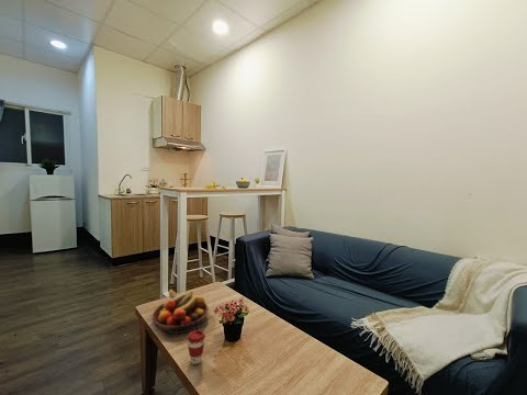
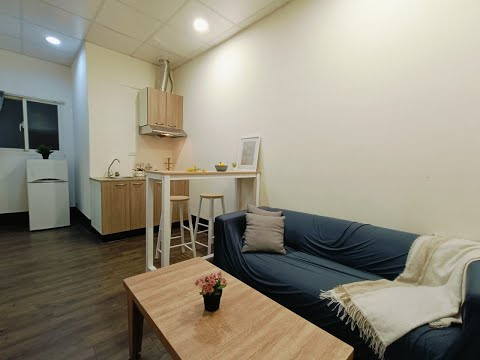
- coffee cup [187,329,206,365]
- fruit bowl [152,289,210,336]
